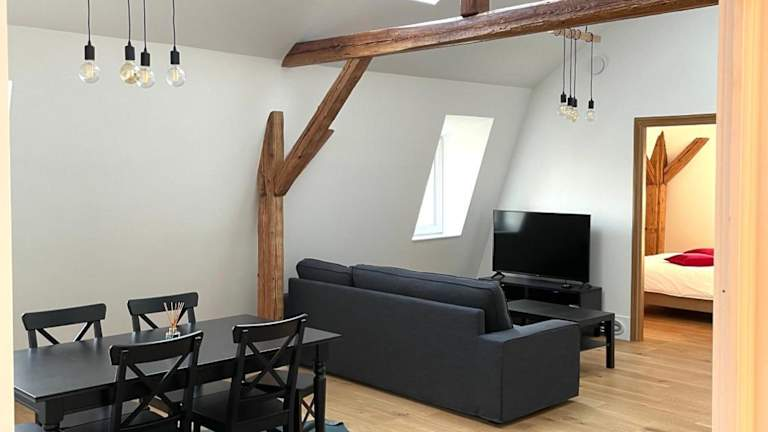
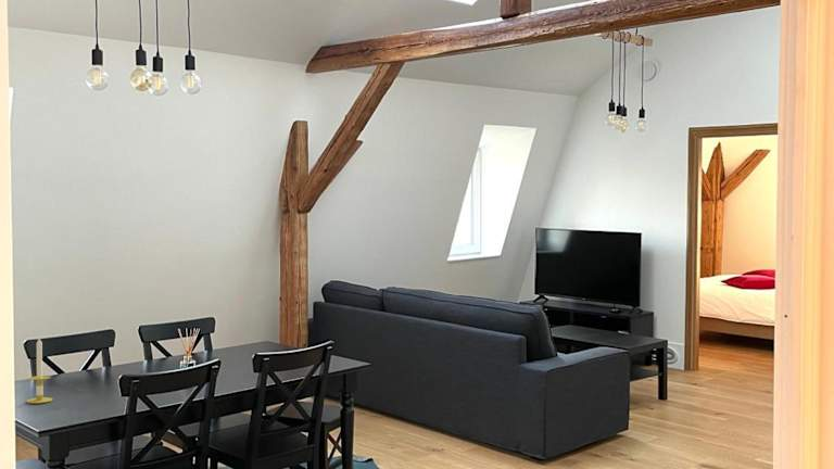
+ candle [26,337,53,405]
